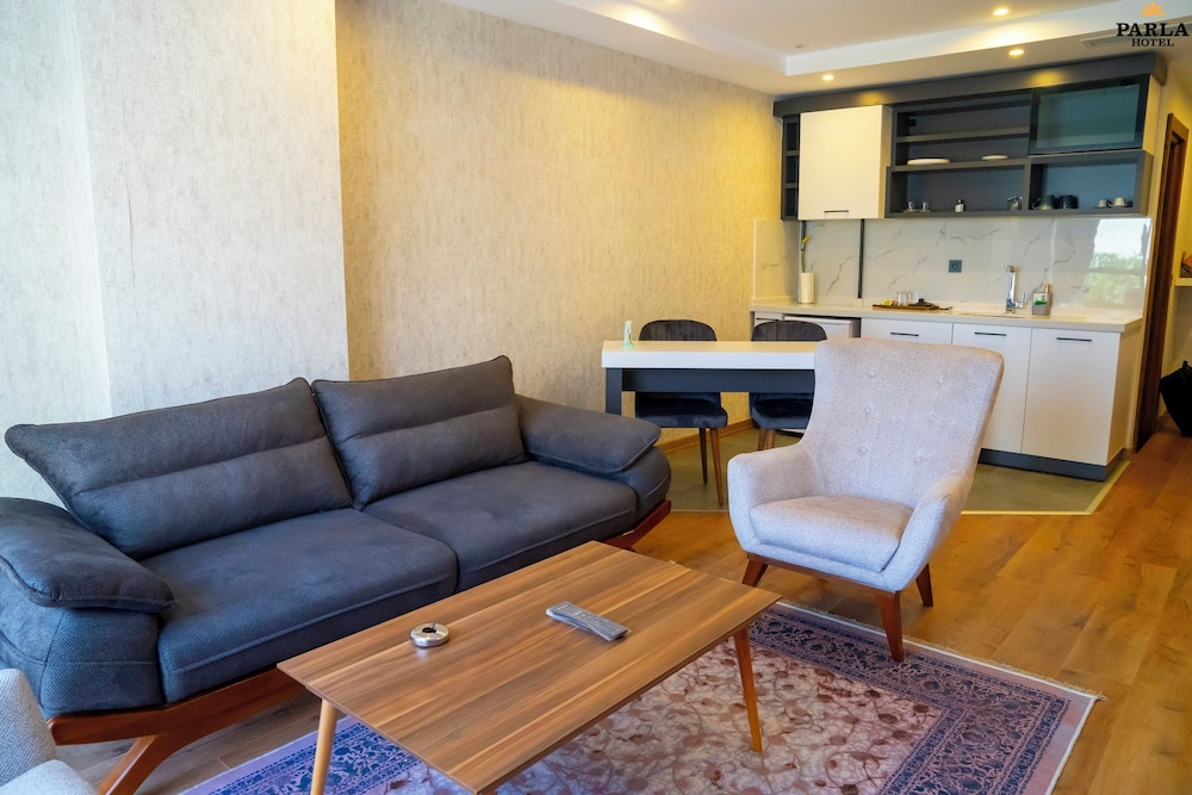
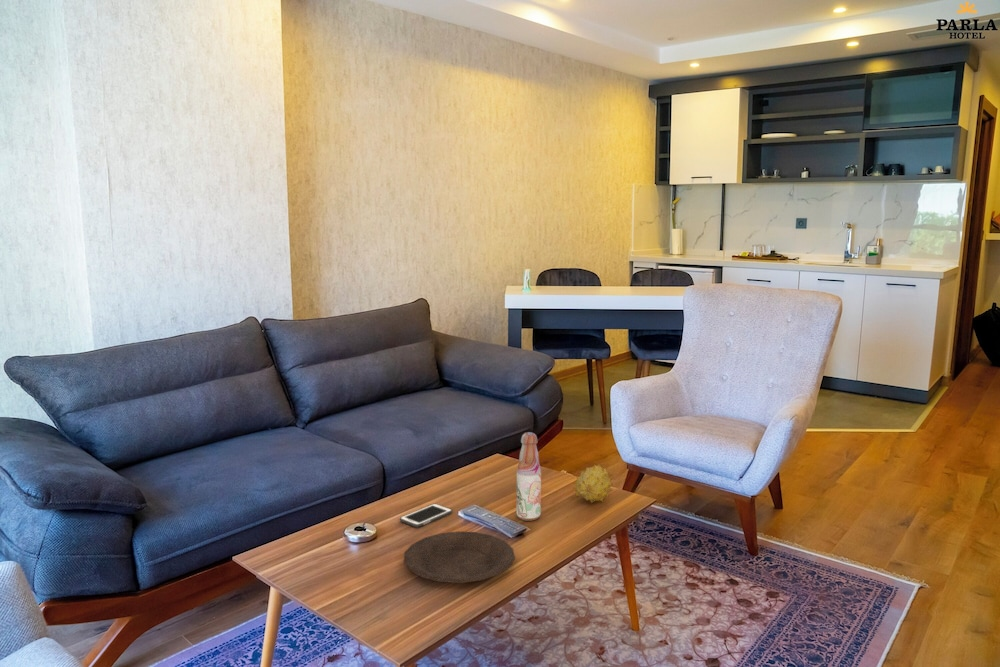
+ bottle [515,431,542,522]
+ cell phone [399,503,453,528]
+ plate [403,530,516,584]
+ fruit [572,463,614,505]
